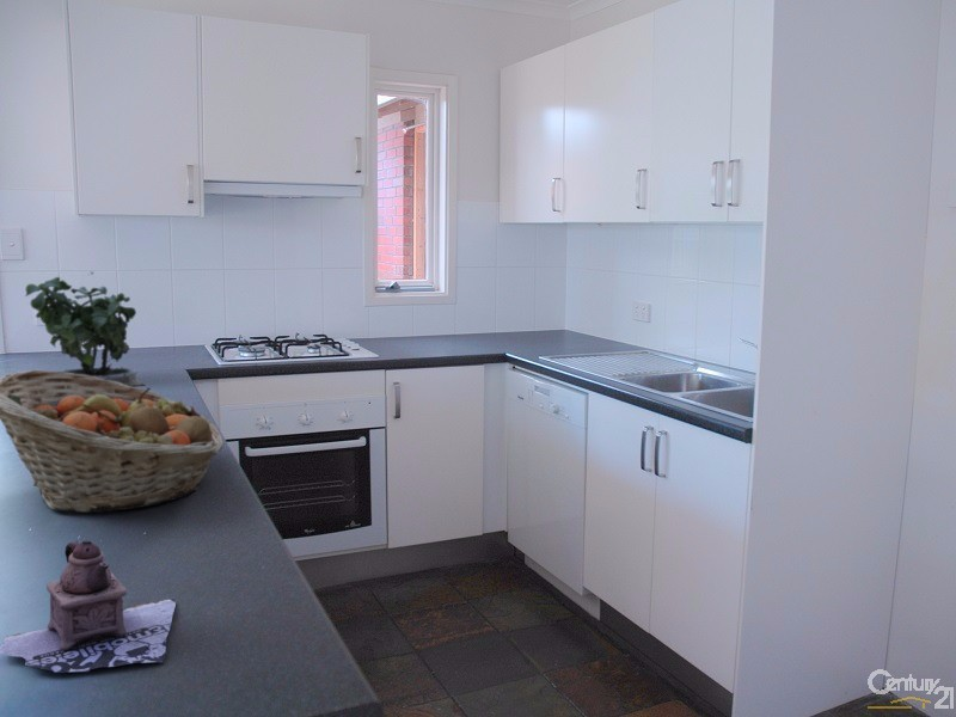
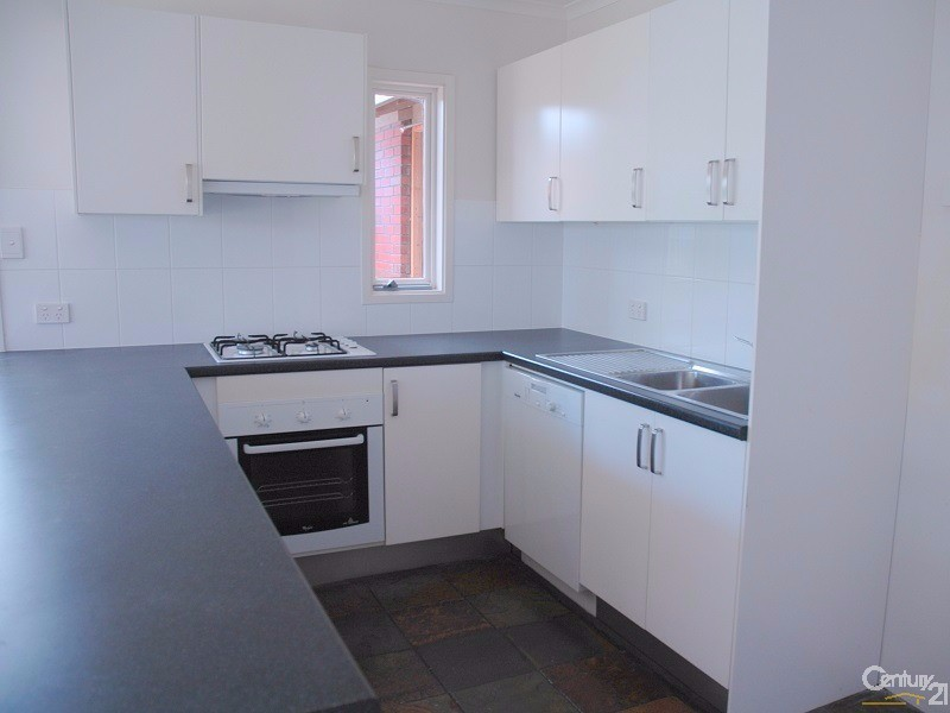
- teapot [0,539,177,674]
- fruit basket [0,368,225,514]
- potted plant [24,270,146,387]
